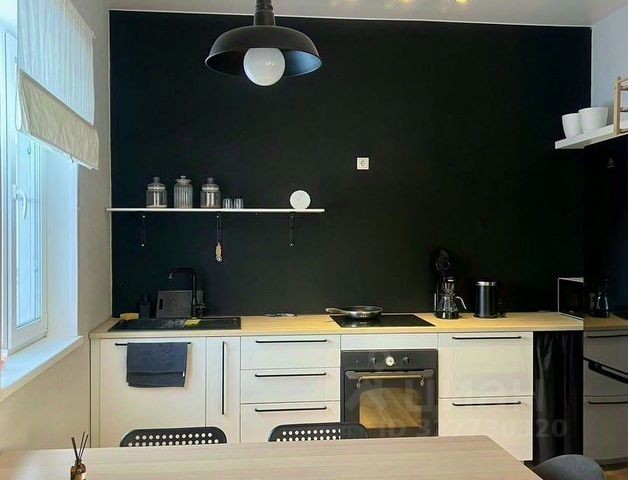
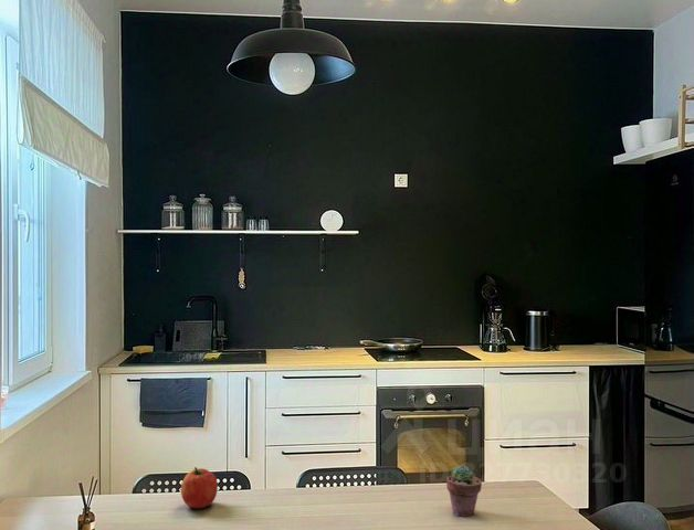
+ apple [180,466,219,509]
+ potted succulent [445,464,483,518]
